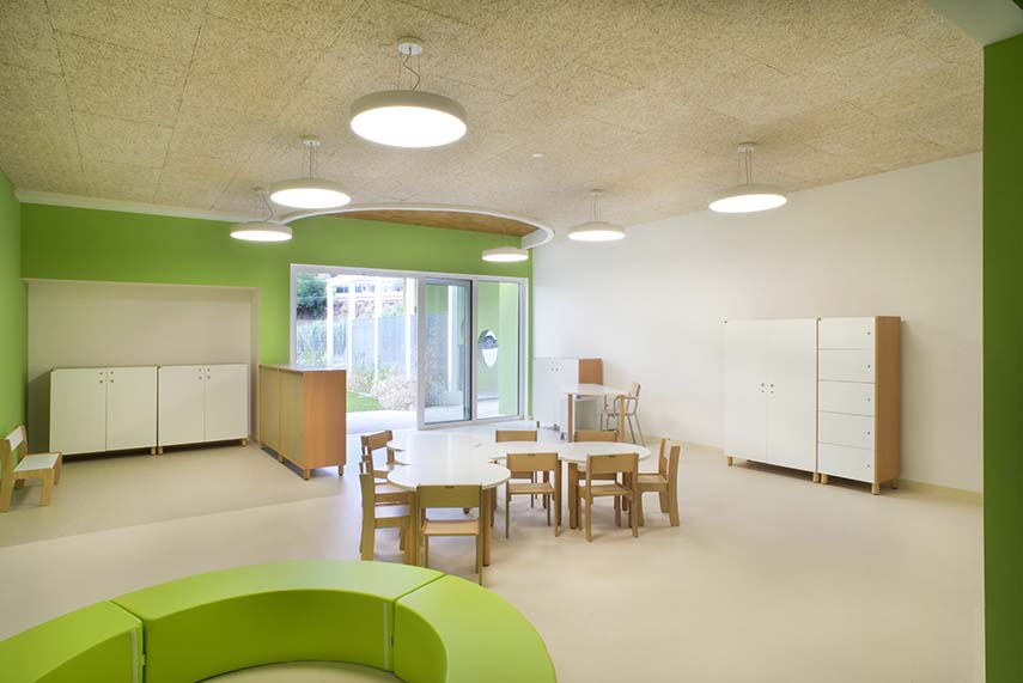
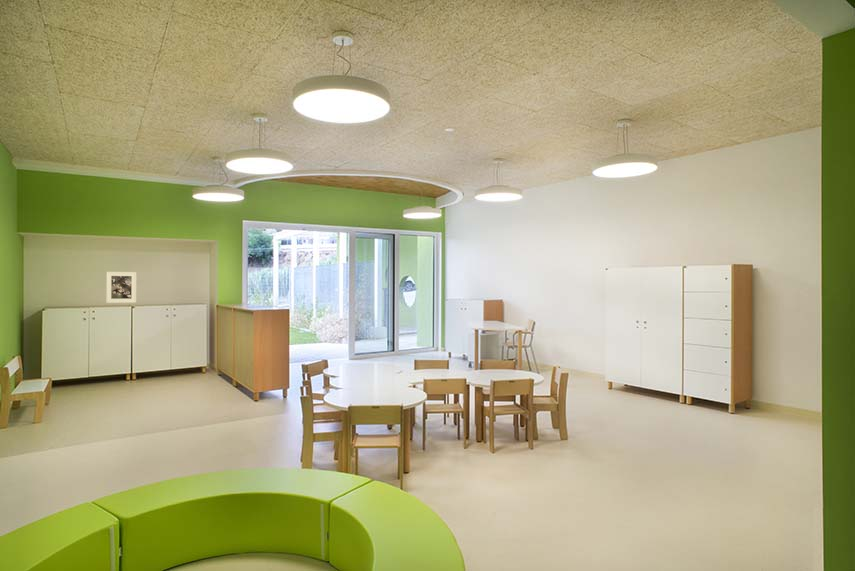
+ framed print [105,271,137,304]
